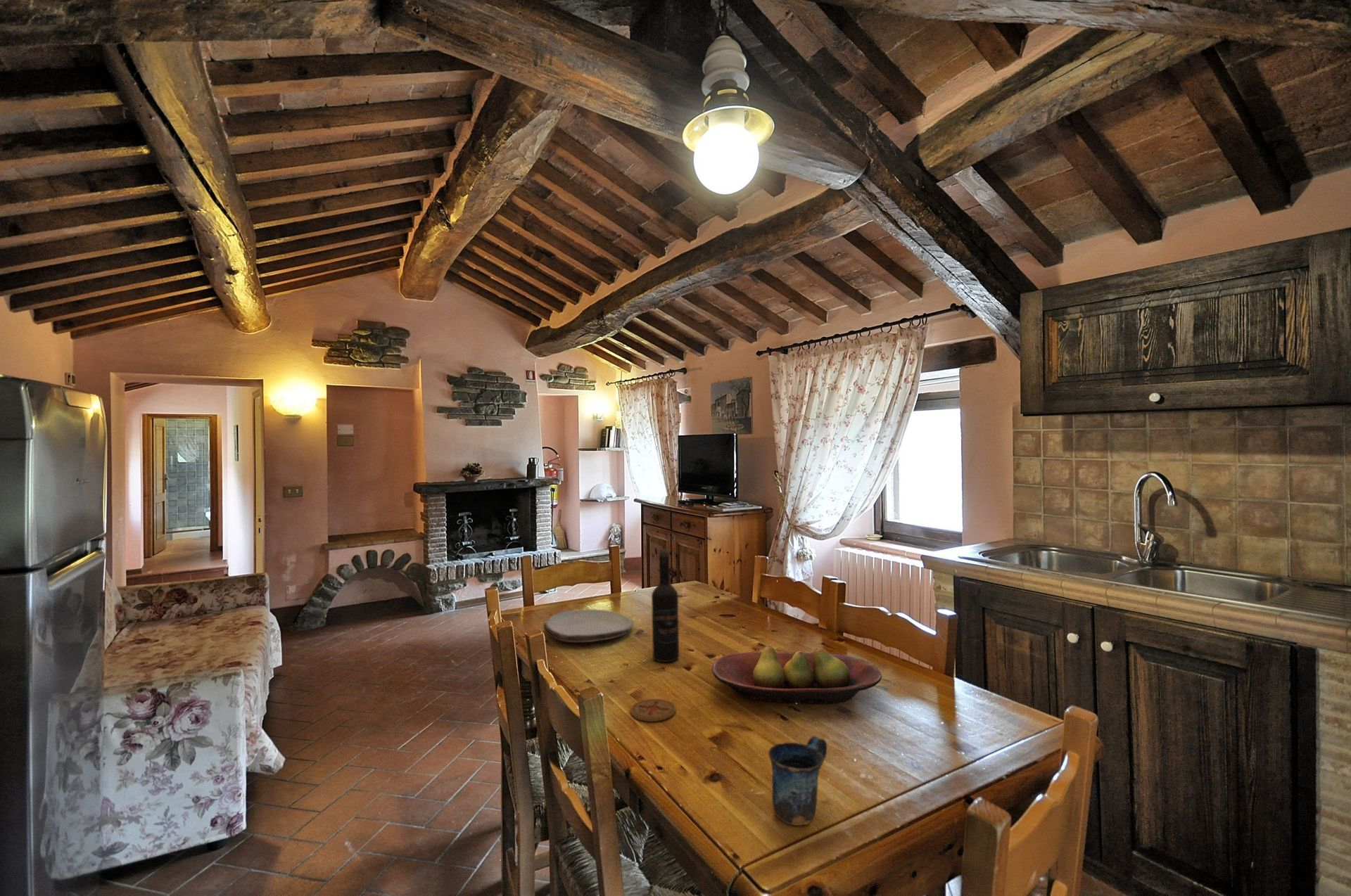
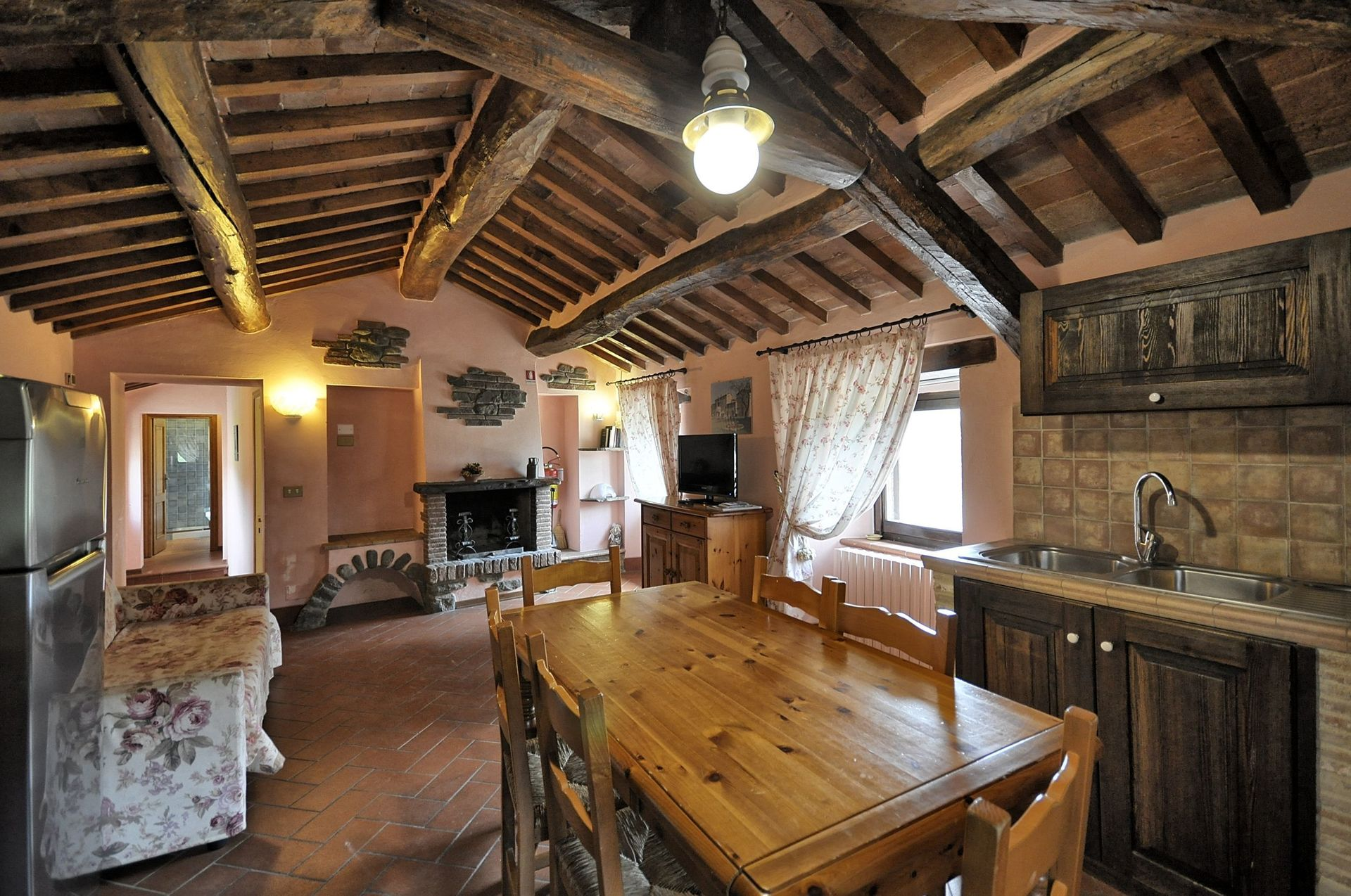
- plate [543,608,635,643]
- mug [768,736,827,826]
- wine bottle [651,548,680,663]
- fruit bowl [711,646,882,705]
- coaster [630,698,676,722]
